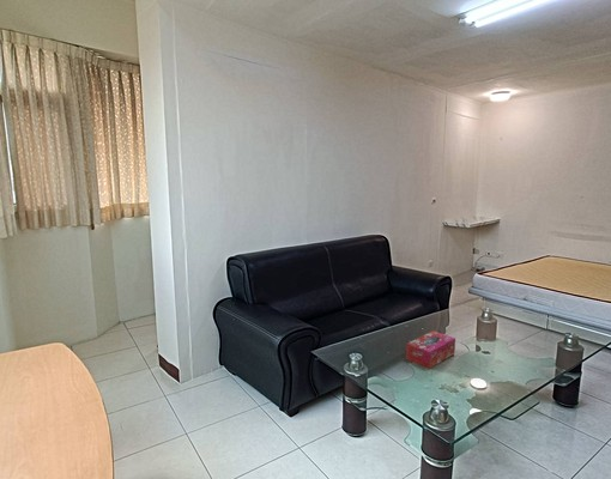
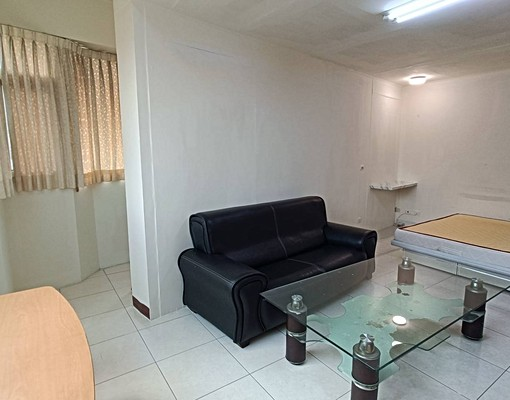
- tissue box [405,329,456,370]
